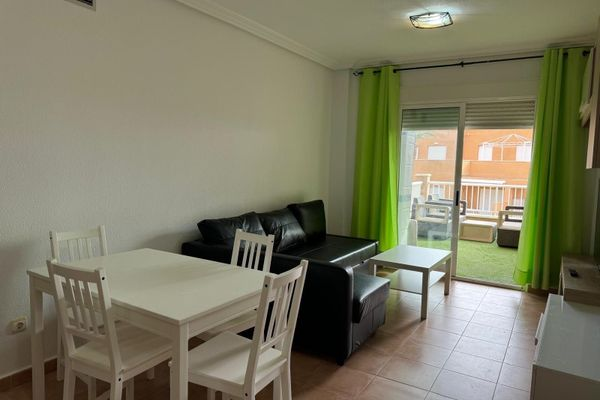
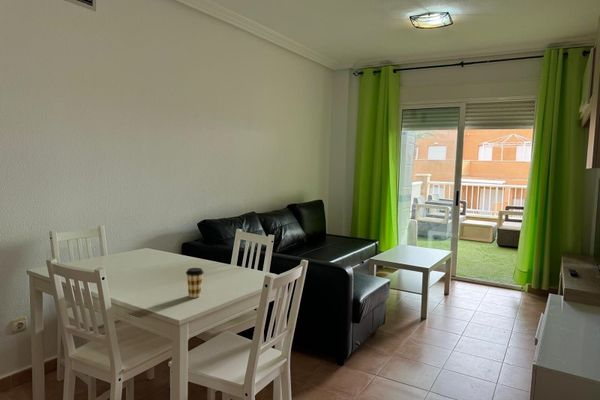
+ coffee cup [185,267,205,299]
